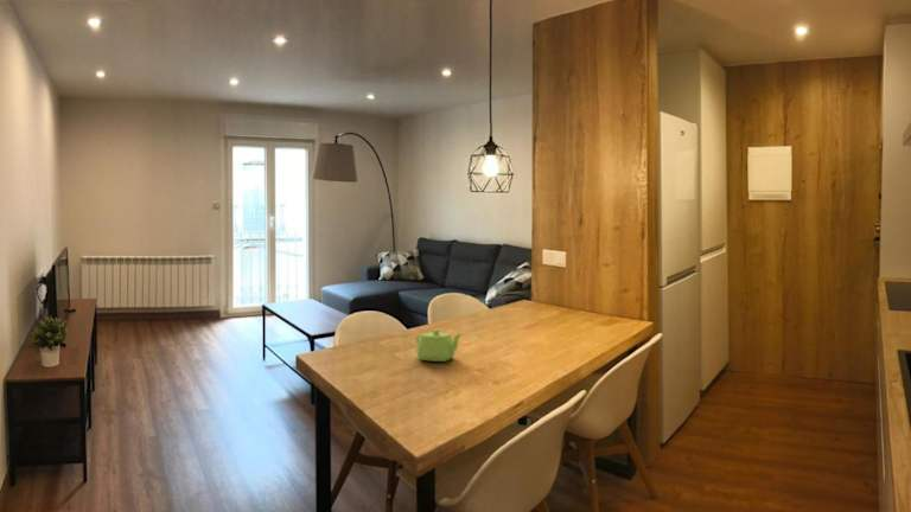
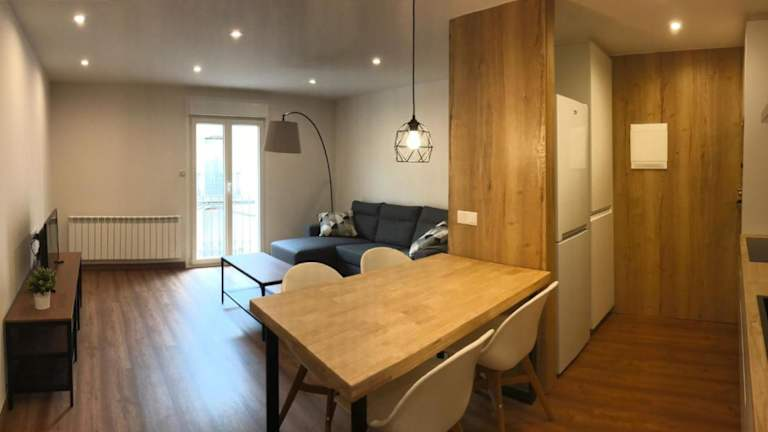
- teapot [415,328,463,363]
